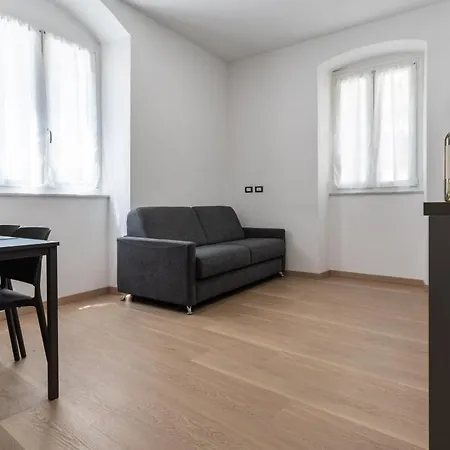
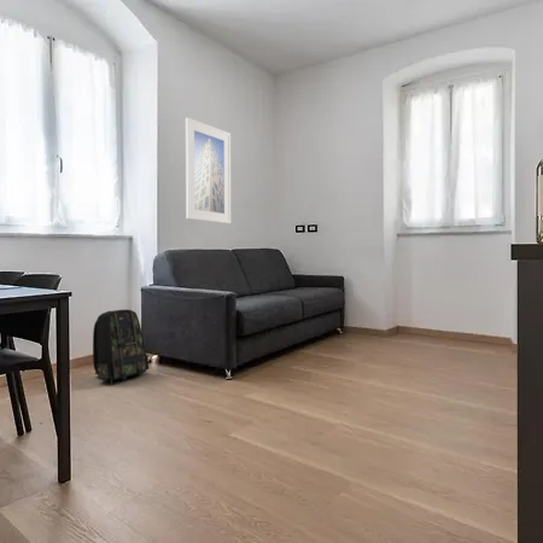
+ backpack [92,309,150,386]
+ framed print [185,117,232,224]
